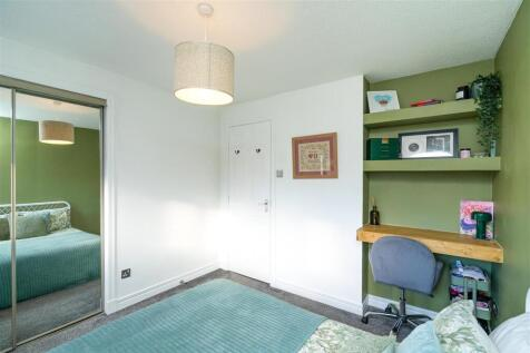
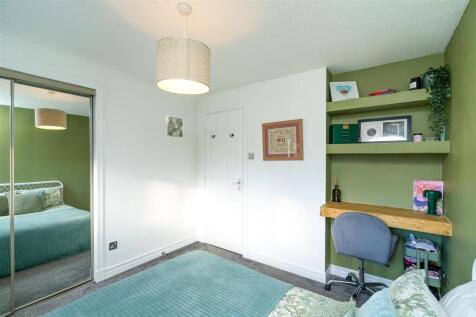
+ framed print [164,114,184,139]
